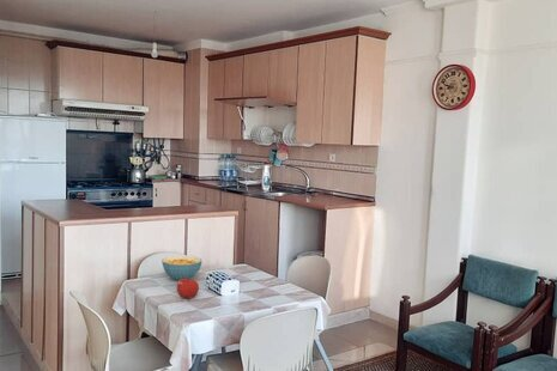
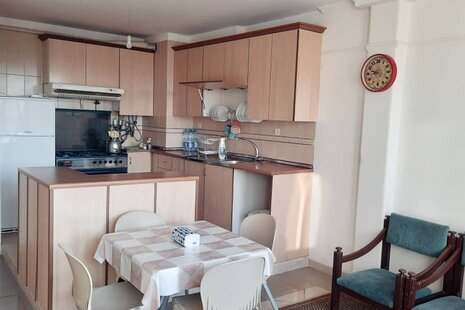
- cereal bowl [161,255,204,281]
- fruit [176,276,200,300]
